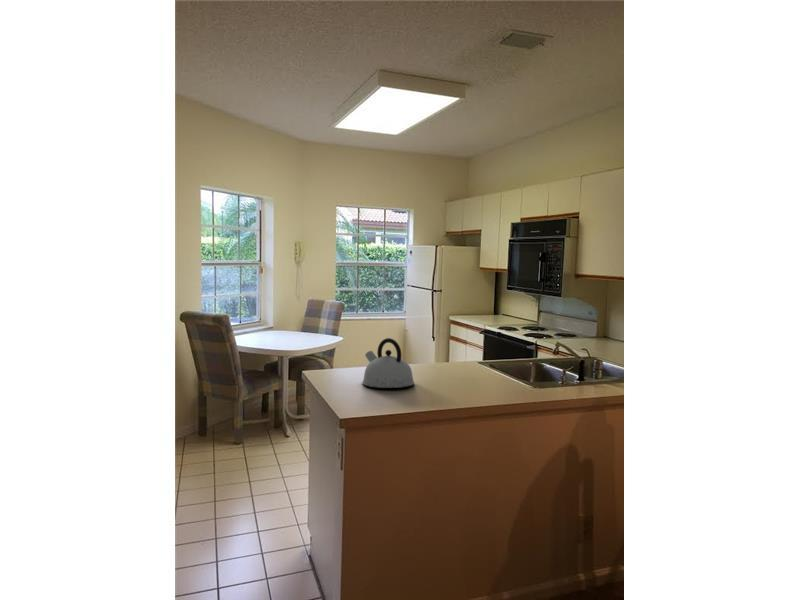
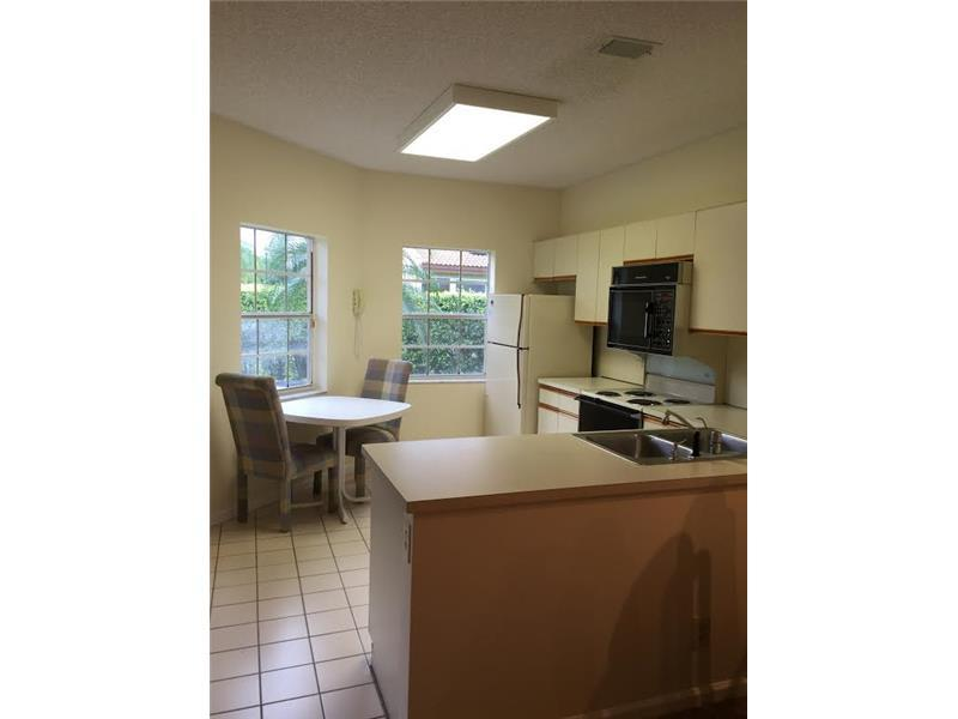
- kettle [361,337,415,389]
